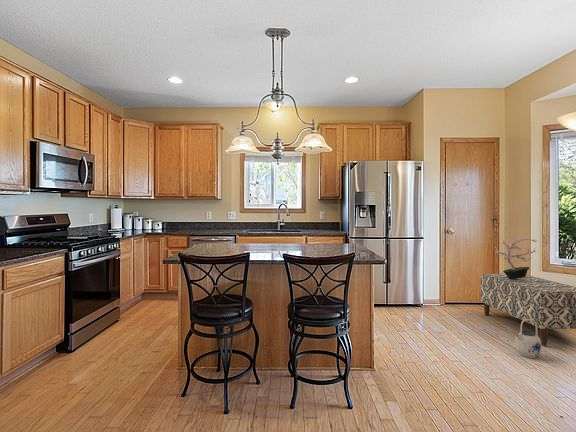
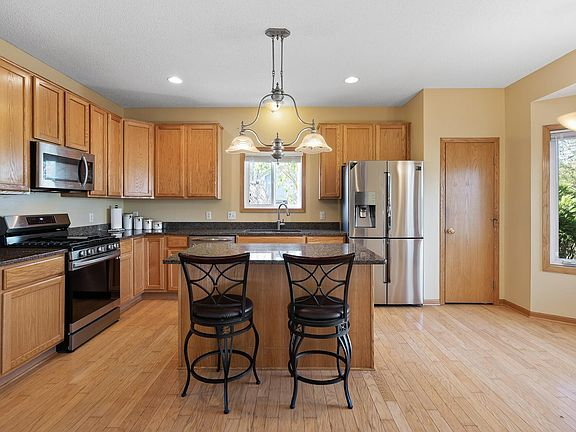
- potted plant [495,236,537,279]
- teapot [514,319,542,359]
- bench [480,273,576,346]
